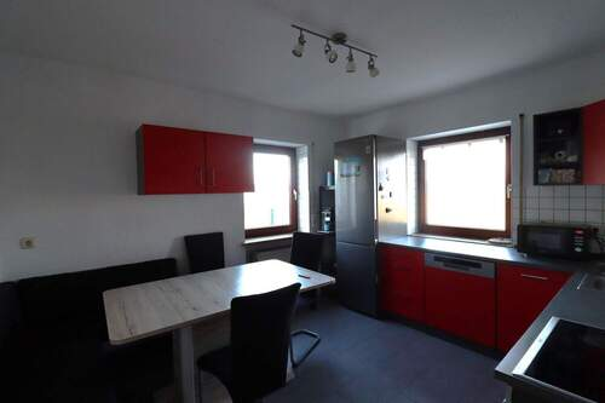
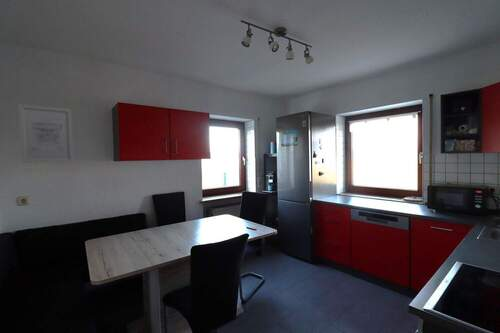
+ wall art [17,103,75,164]
